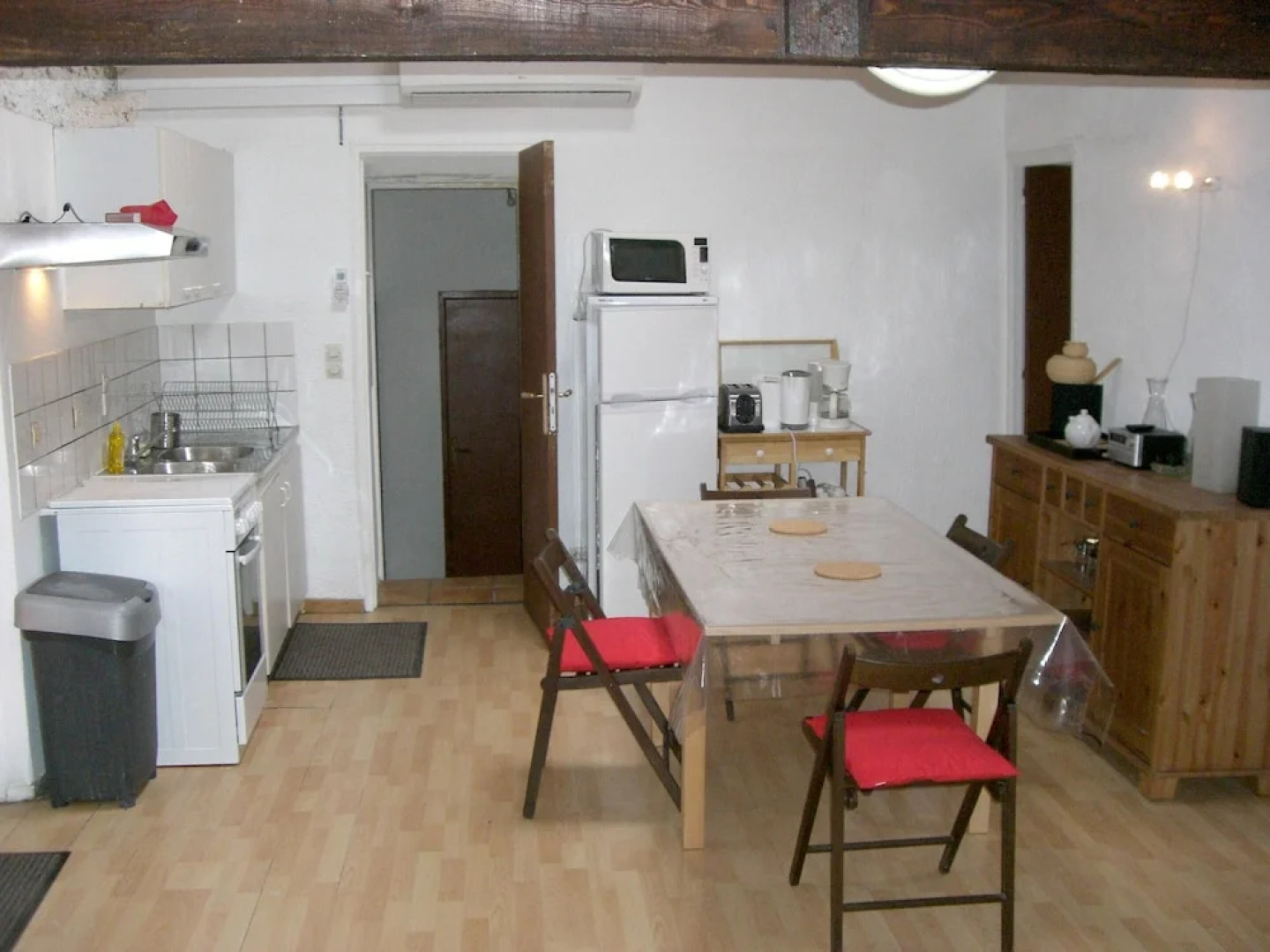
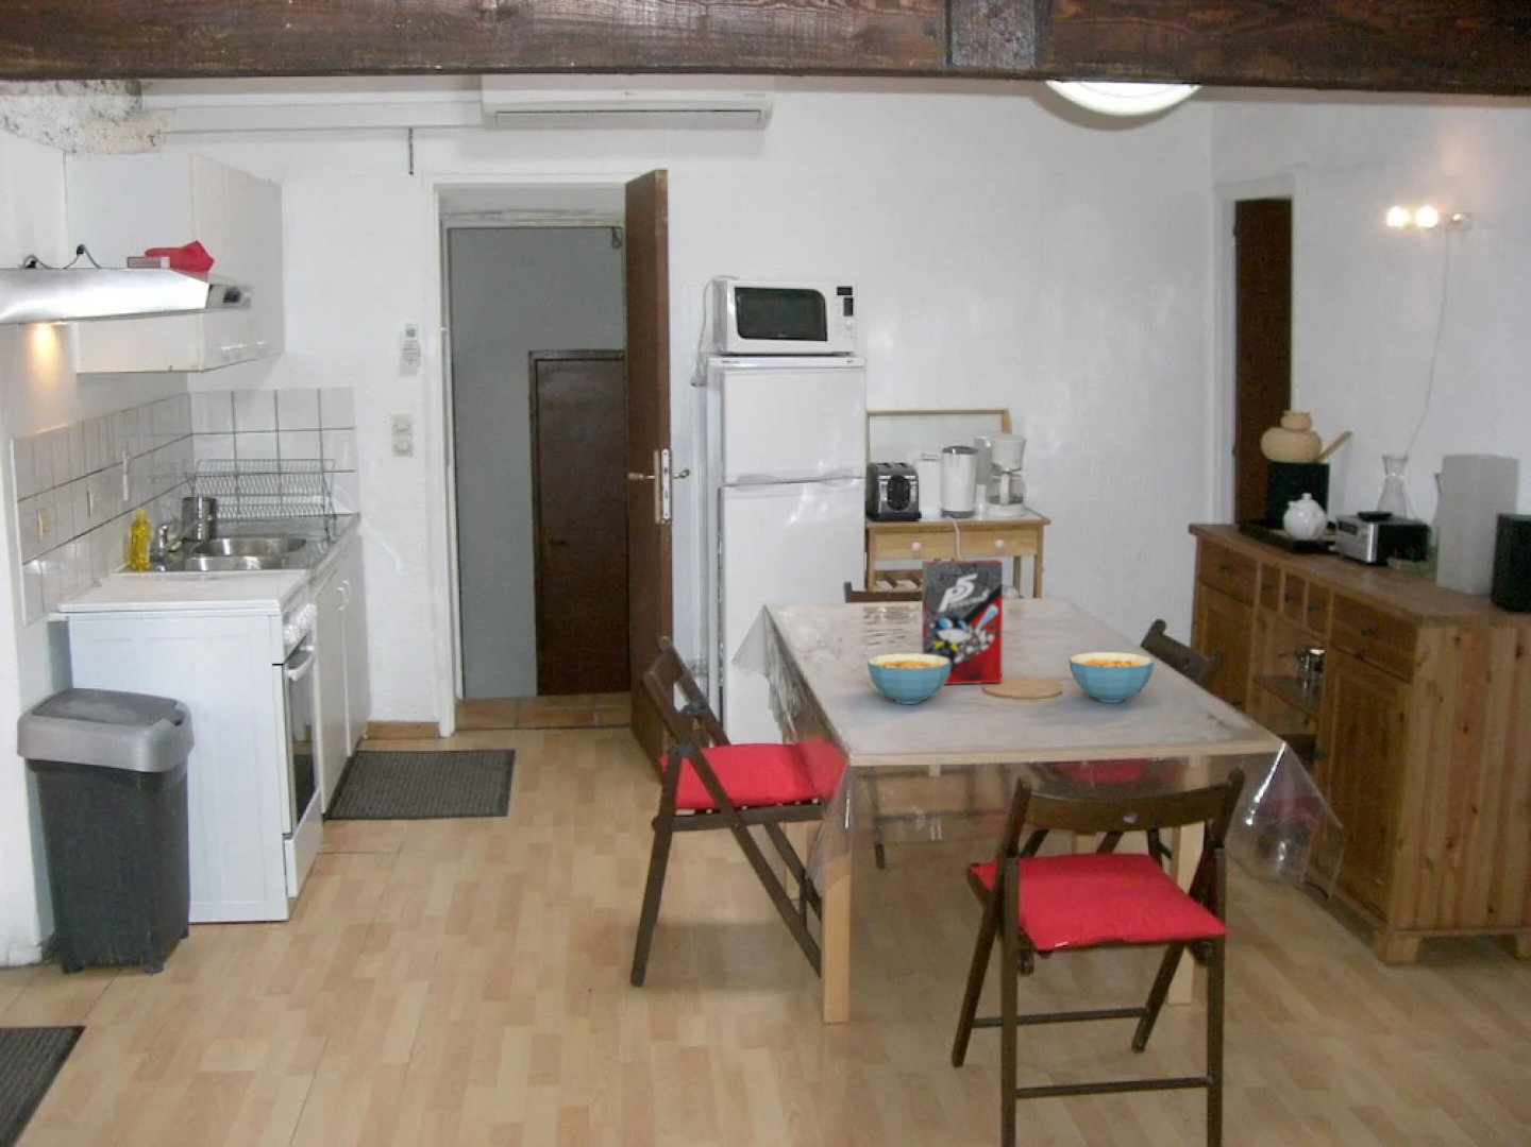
+ cereal box [921,559,1004,686]
+ cereal bowl [1067,651,1156,704]
+ cereal bowl [867,652,950,705]
